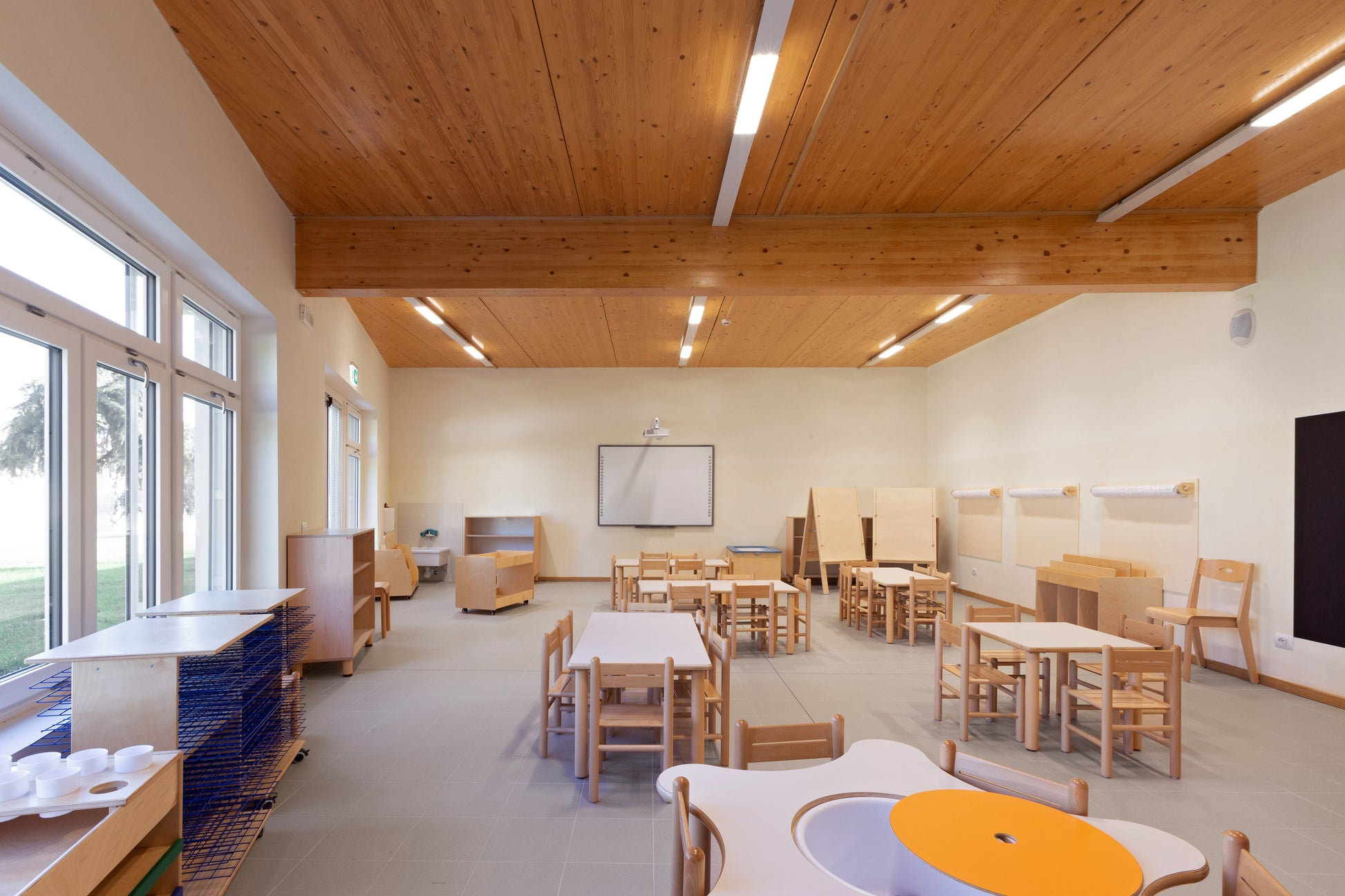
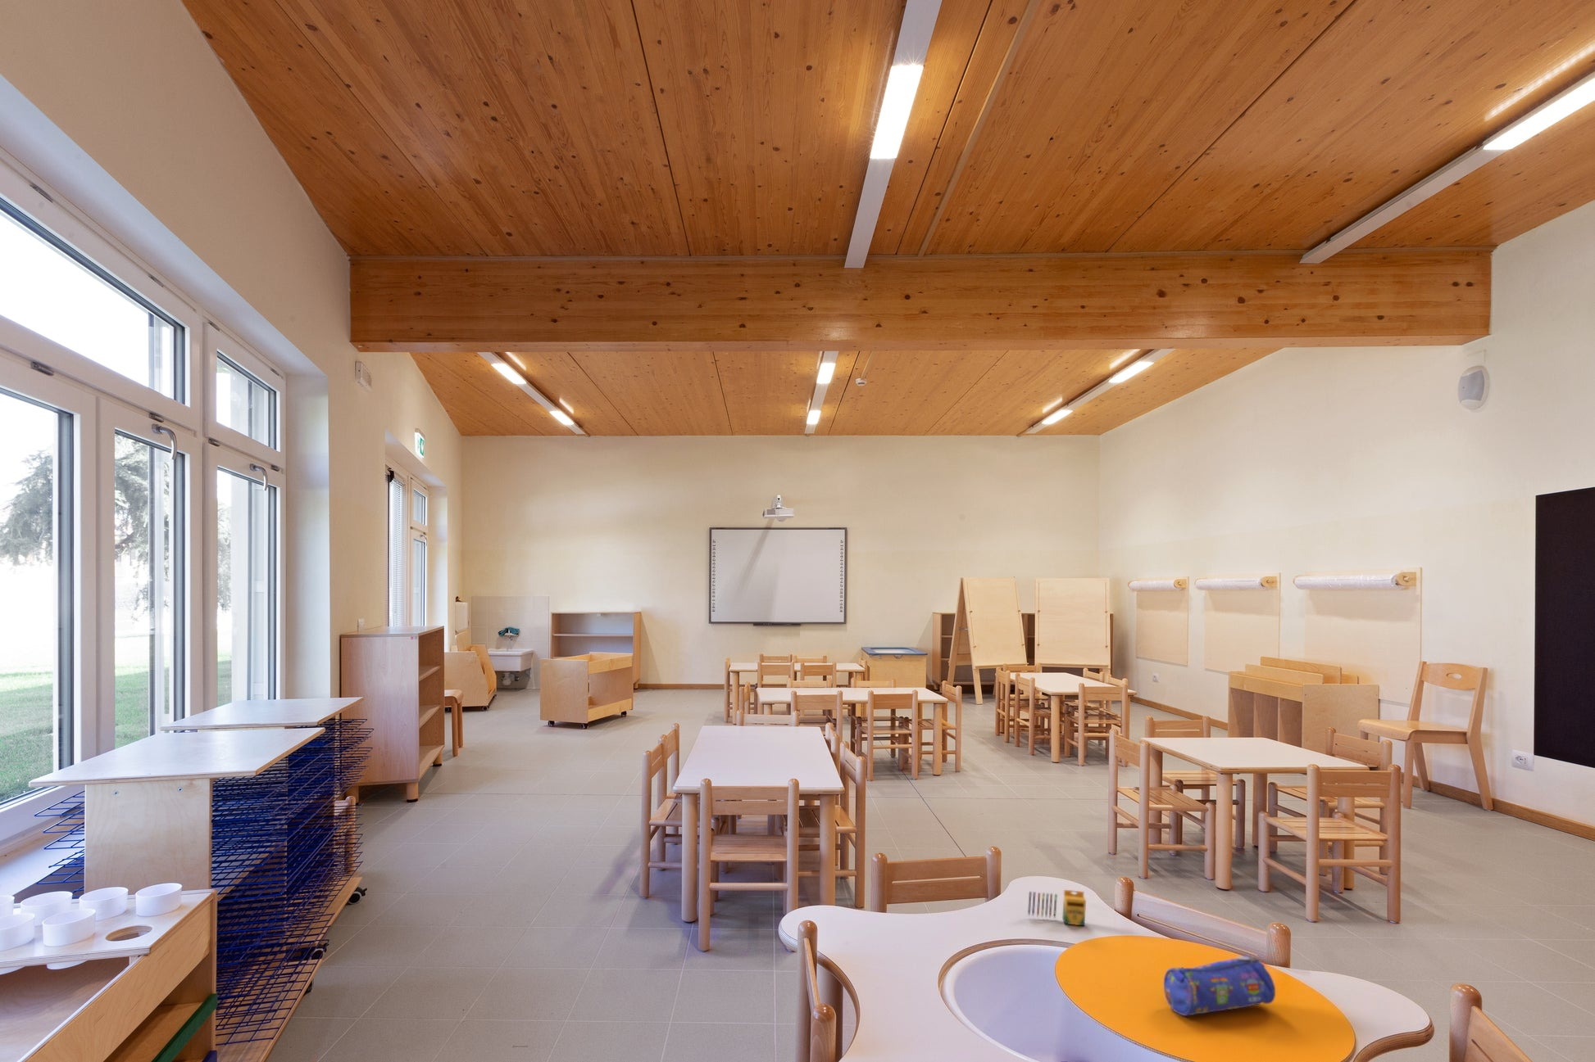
+ crayon [1027,889,1086,927]
+ pencil case [1163,955,1276,1017]
